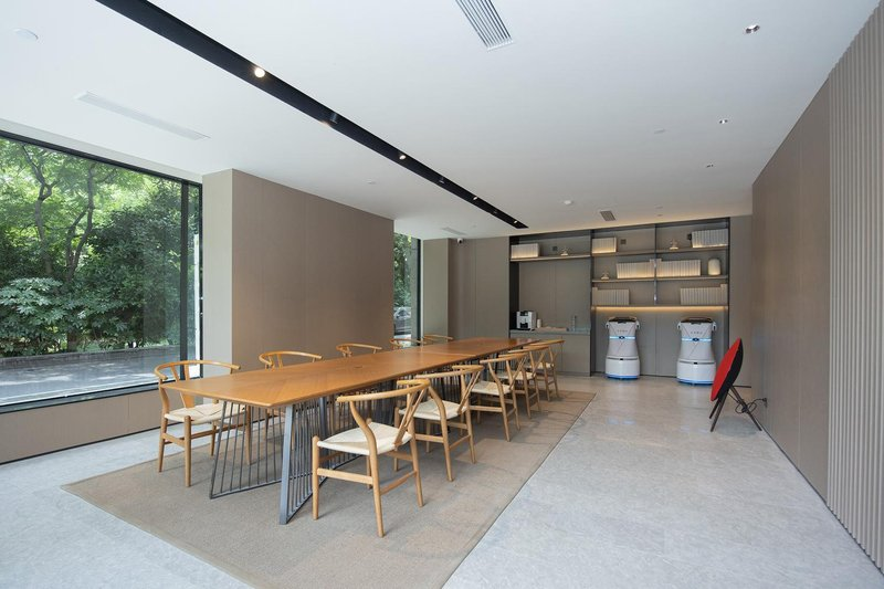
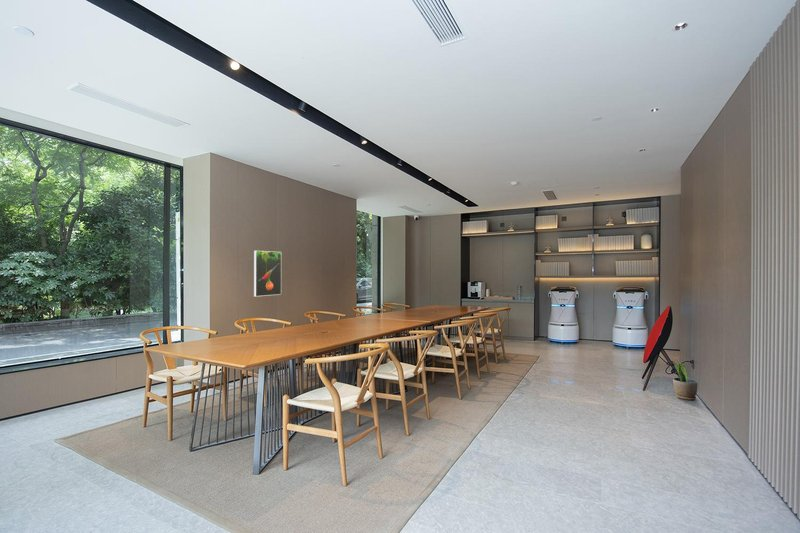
+ potted plant [672,361,699,401]
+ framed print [253,250,282,298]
